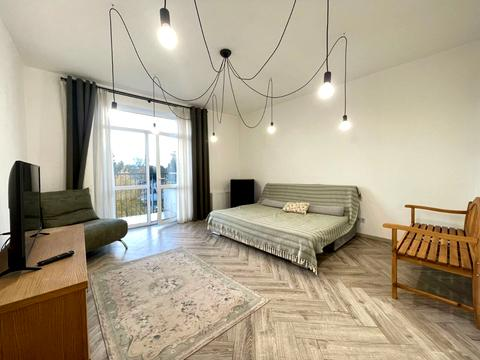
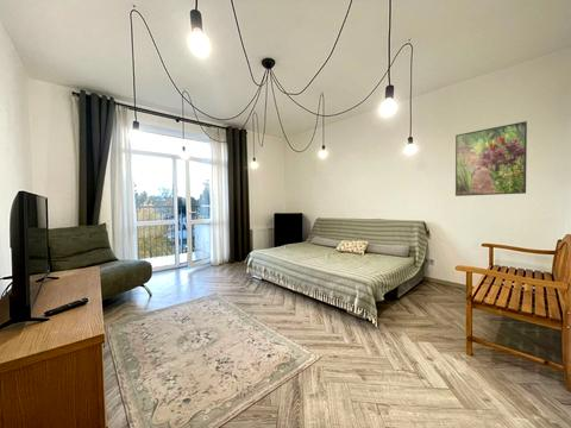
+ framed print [454,120,528,197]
